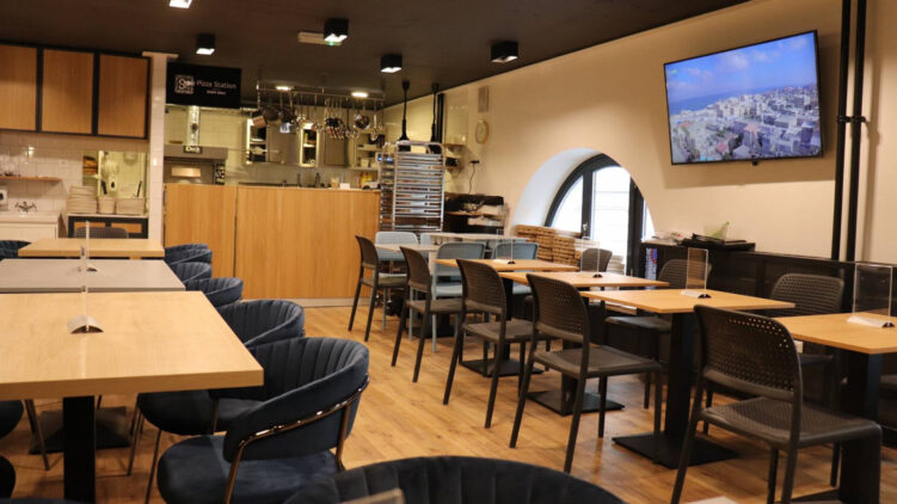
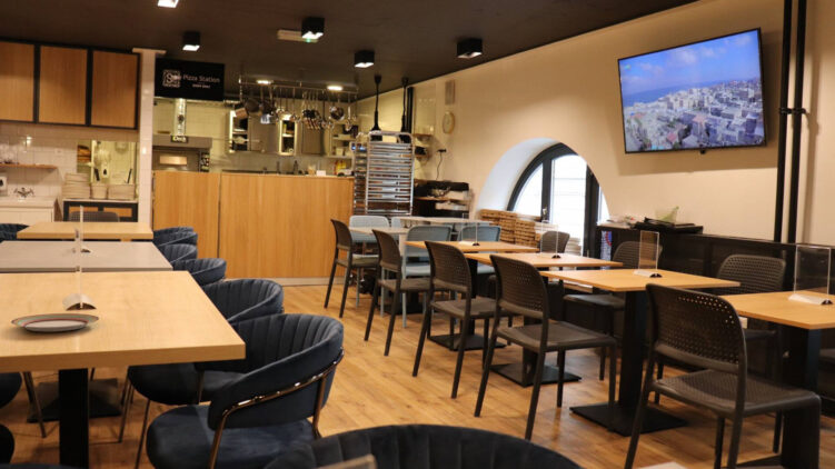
+ plate [10,312,100,332]
